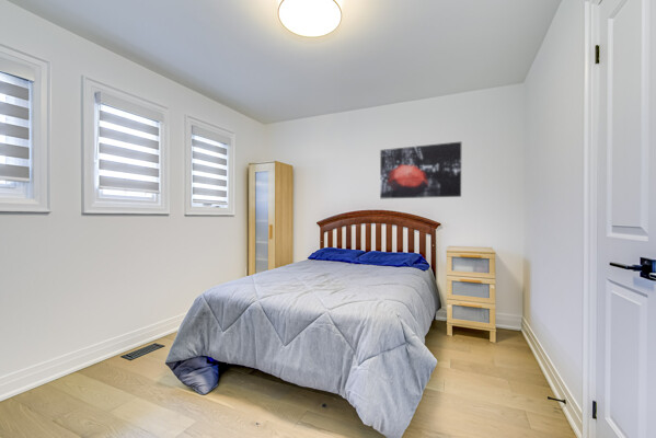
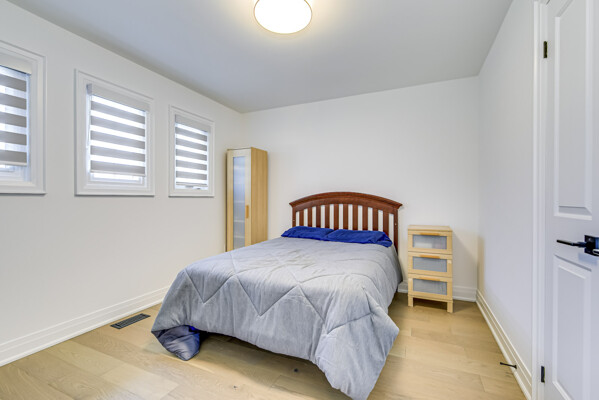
- wall art [379,141,462,199]
